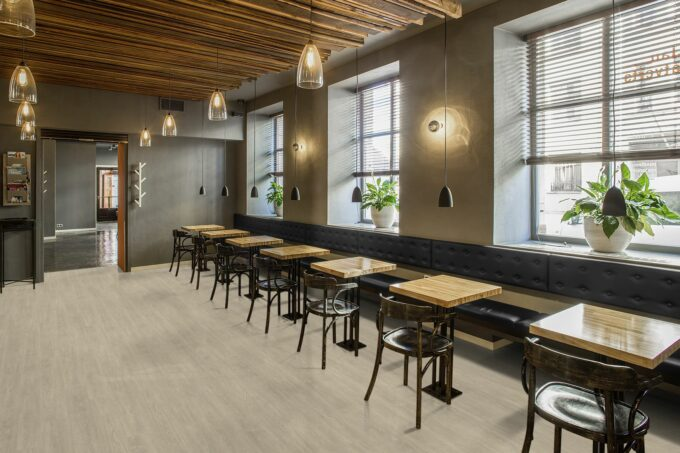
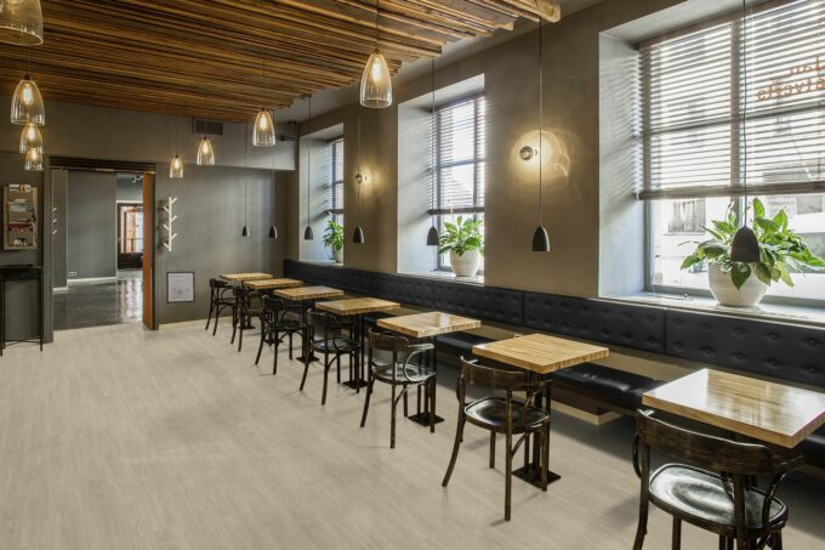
+ wall art [165,271,197,305]
